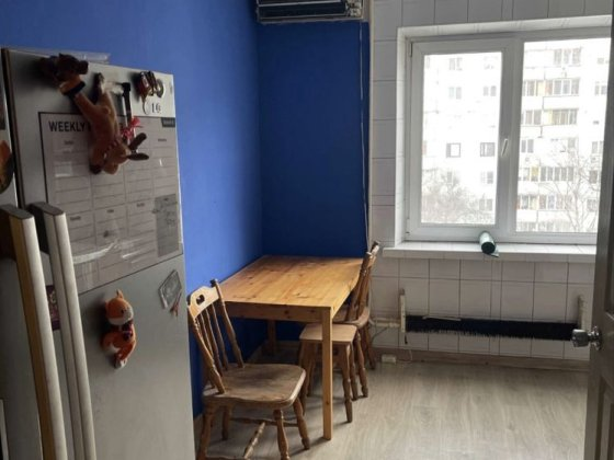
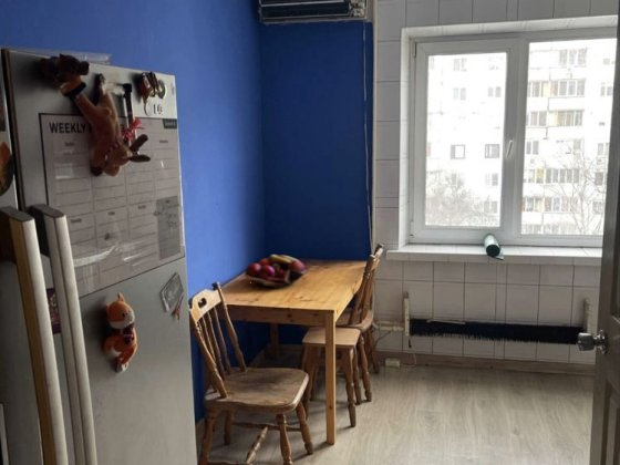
+ fruit basket [244,254,310,289]
